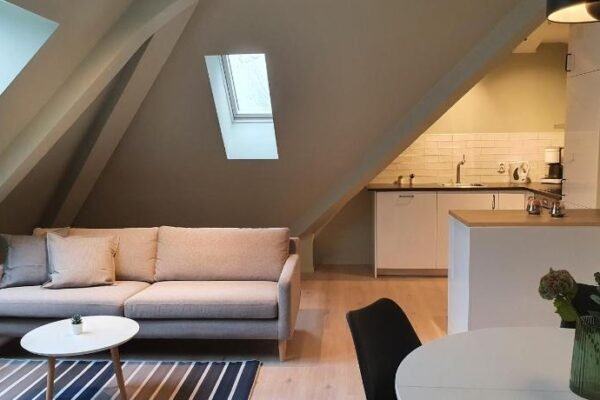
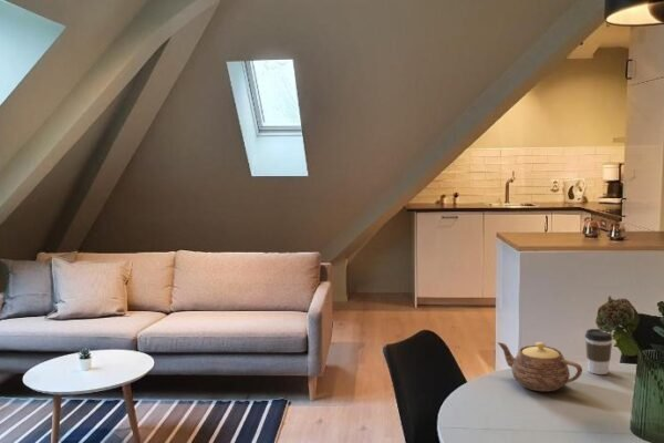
+ coffee cup [584,328,614,375]
+ teapot [496,341,583,392]
